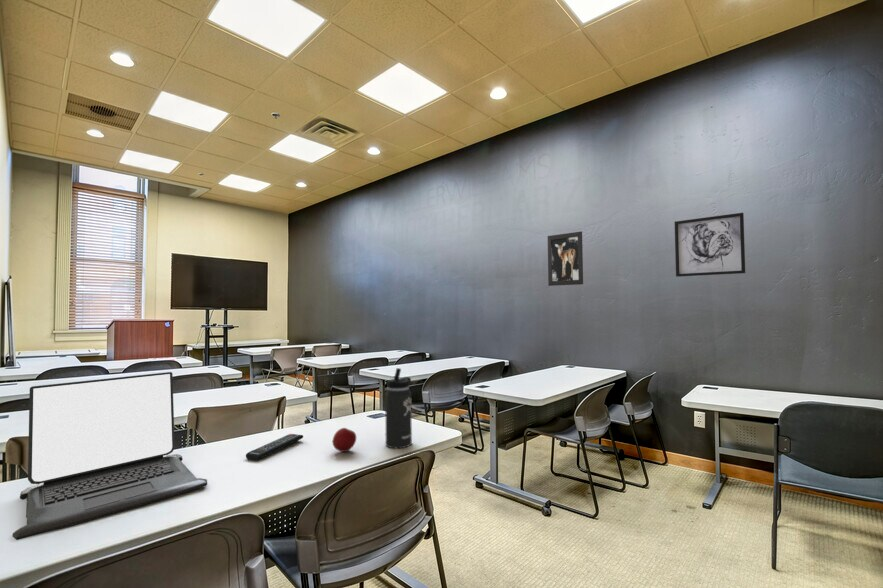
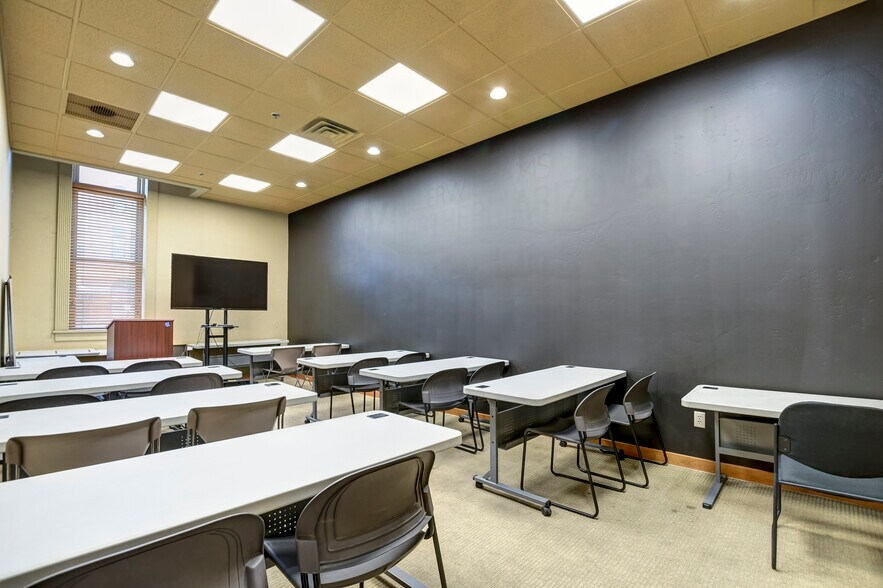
- thermos bottle [384,367,413,449]
- apple [332,427,357,453]
- remote control [245,433,304,462]
- wall art [674,212,746,278]
- wall art [547,230,584,287]
- laptop [11,371,208,541]
